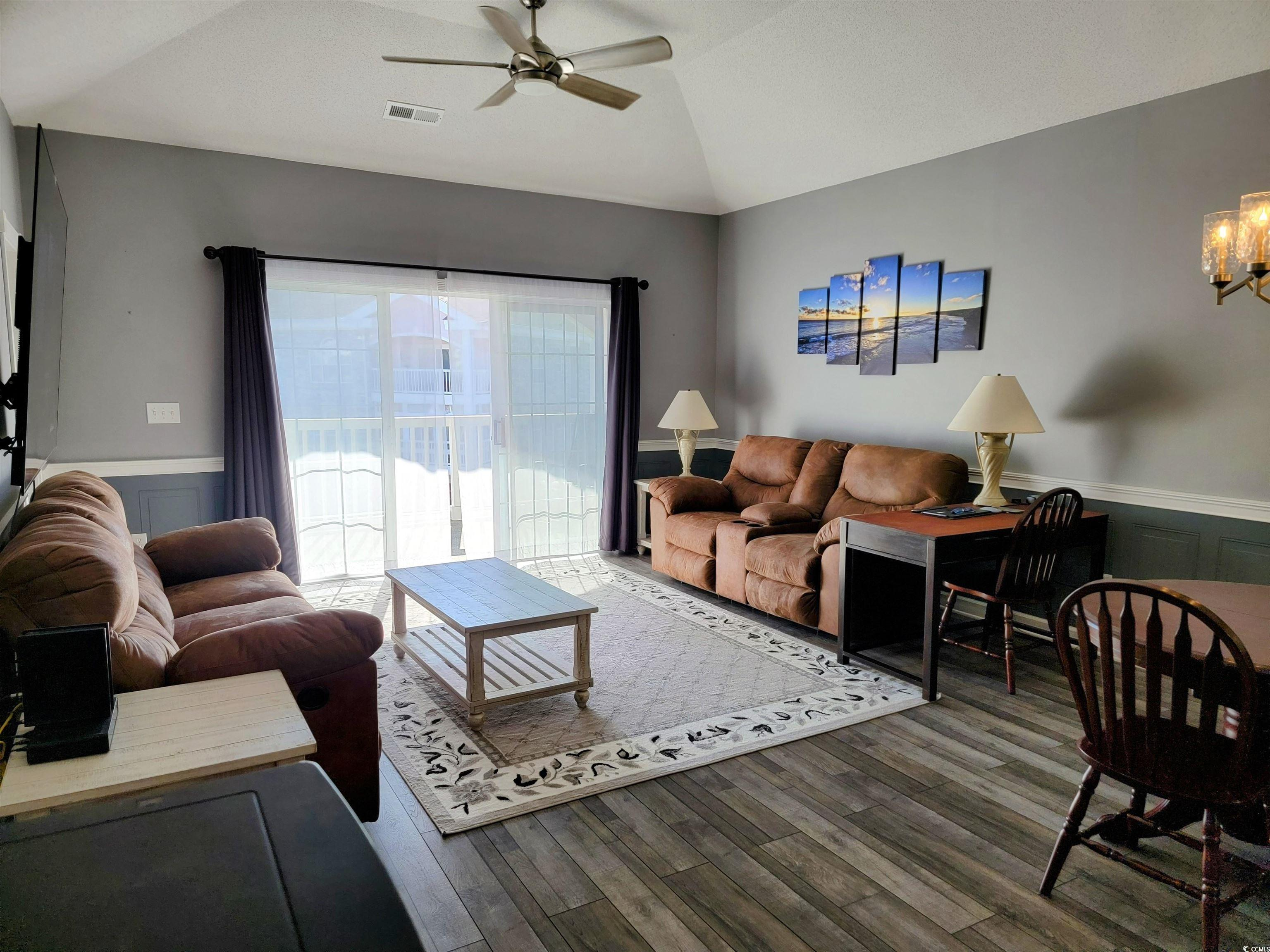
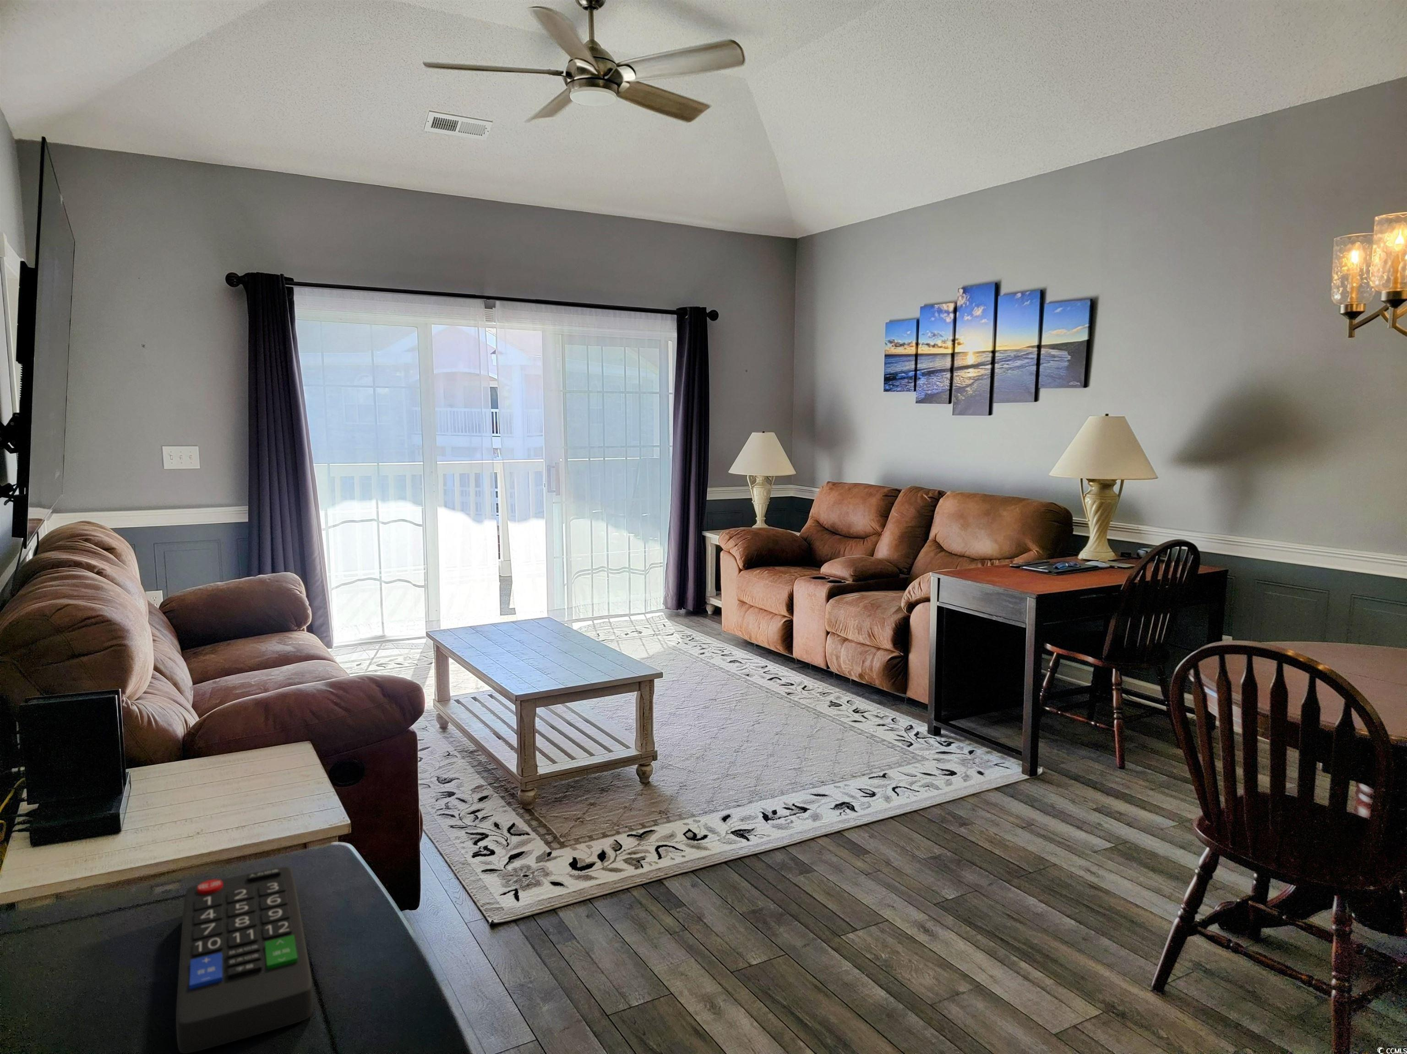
+ remote control [175,867,314,1054]
